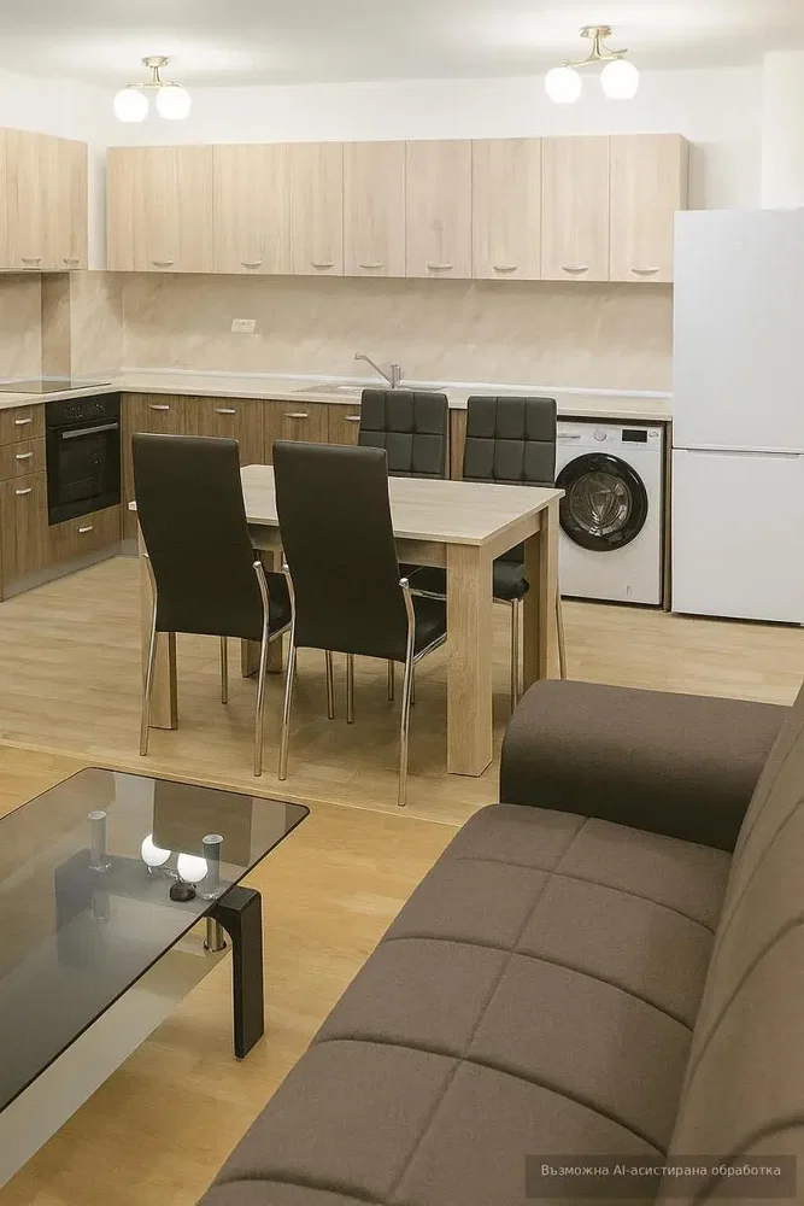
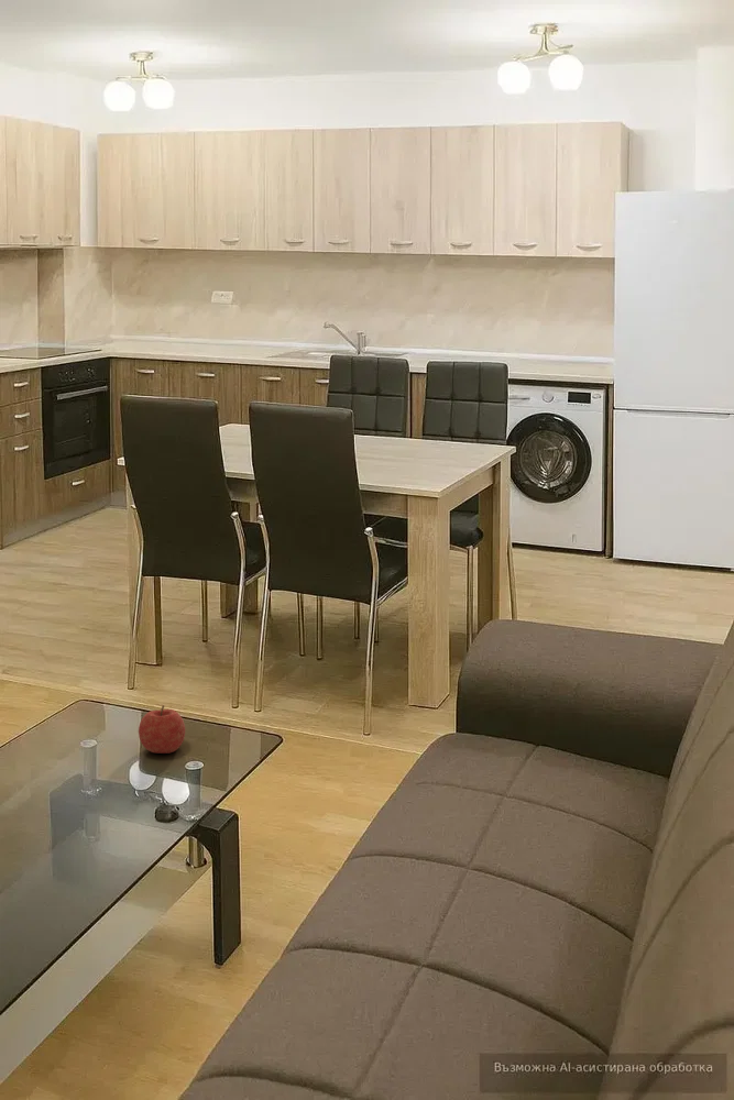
+ fruit [138,704,186,755]
